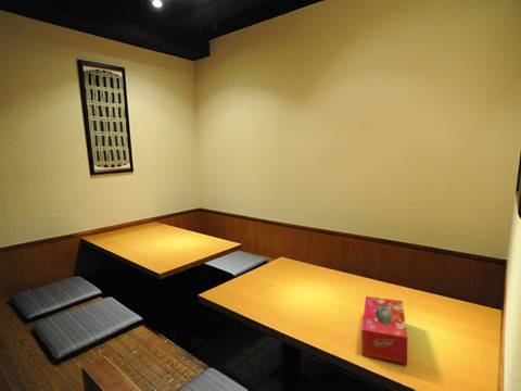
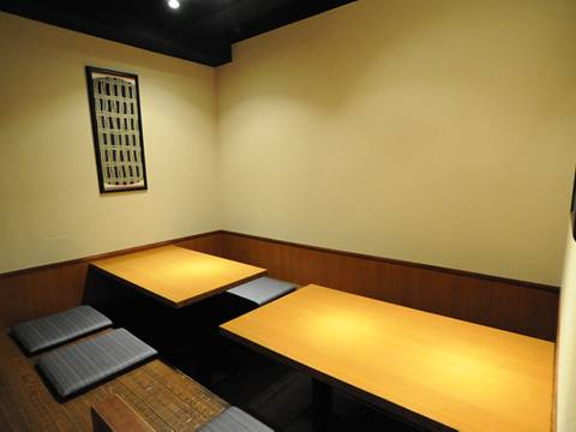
- tissue box [360,295,408,365]
